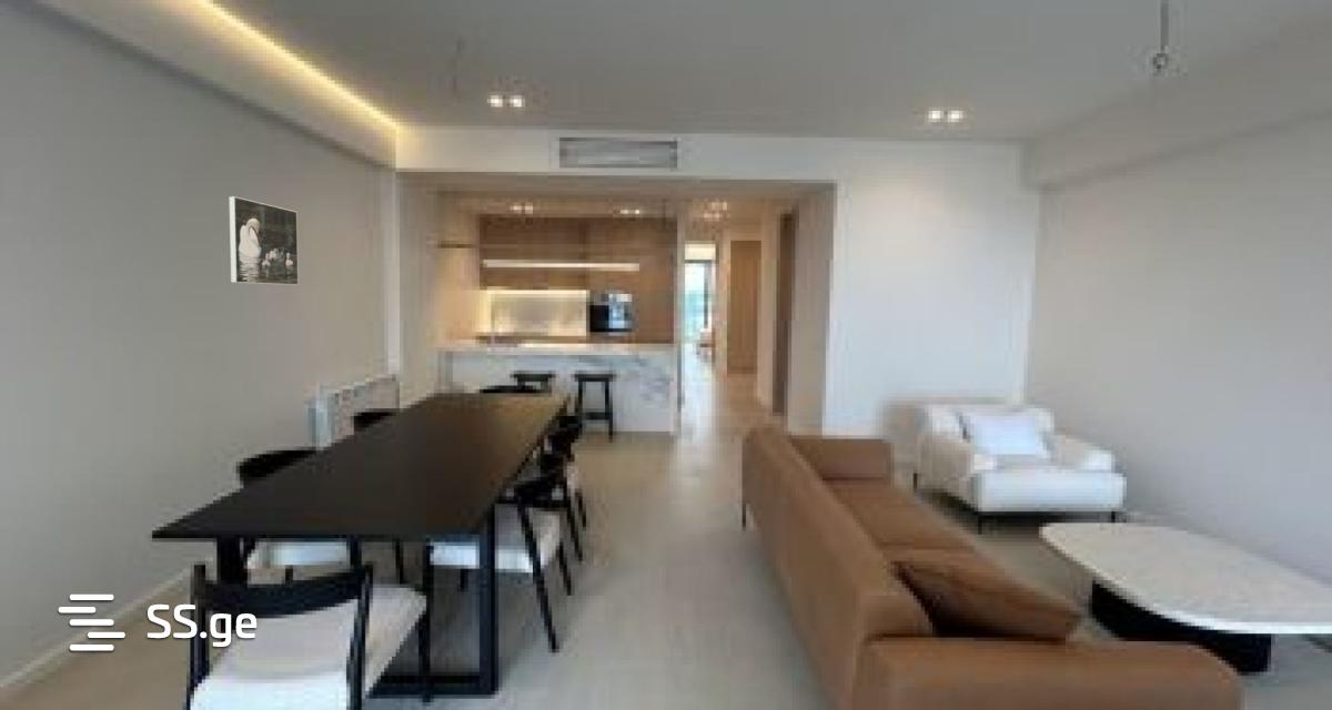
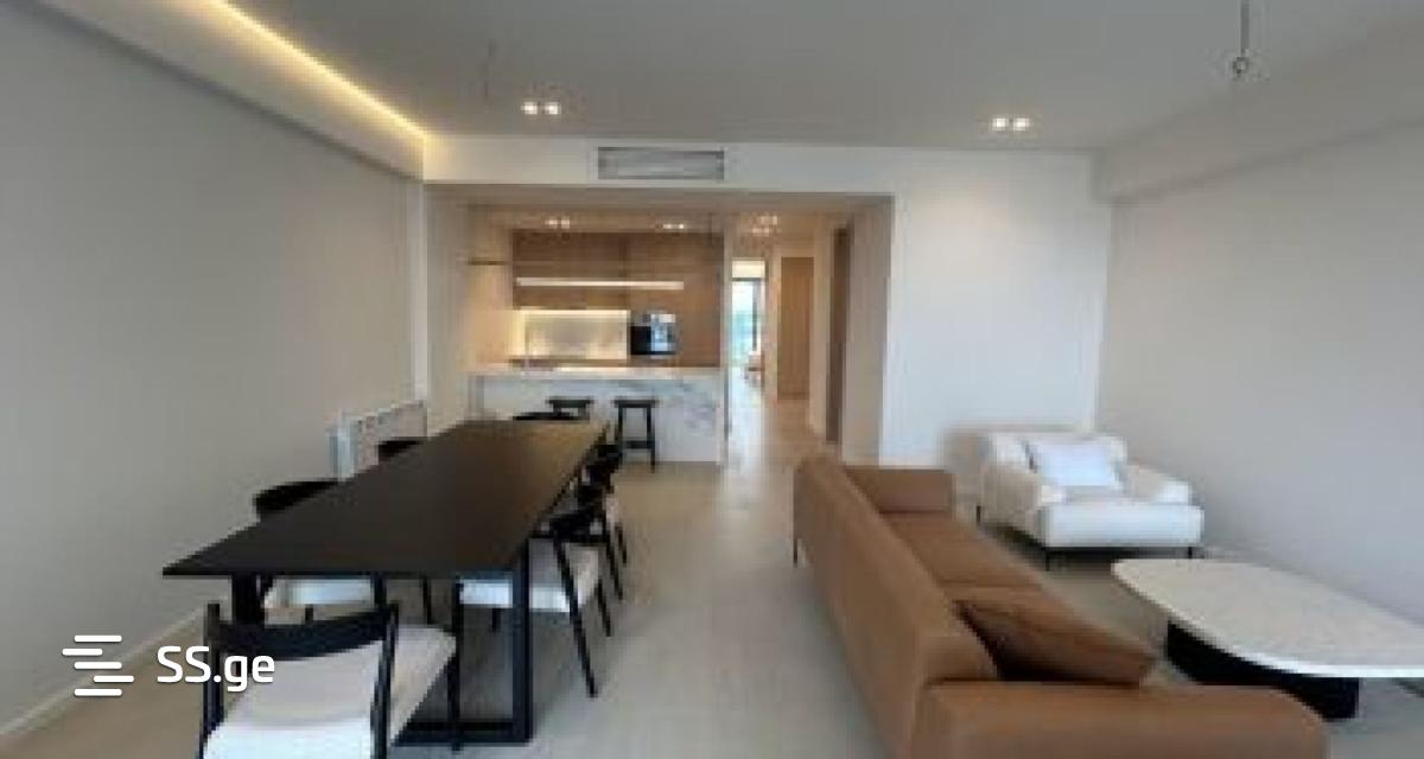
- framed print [228,195,300,286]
